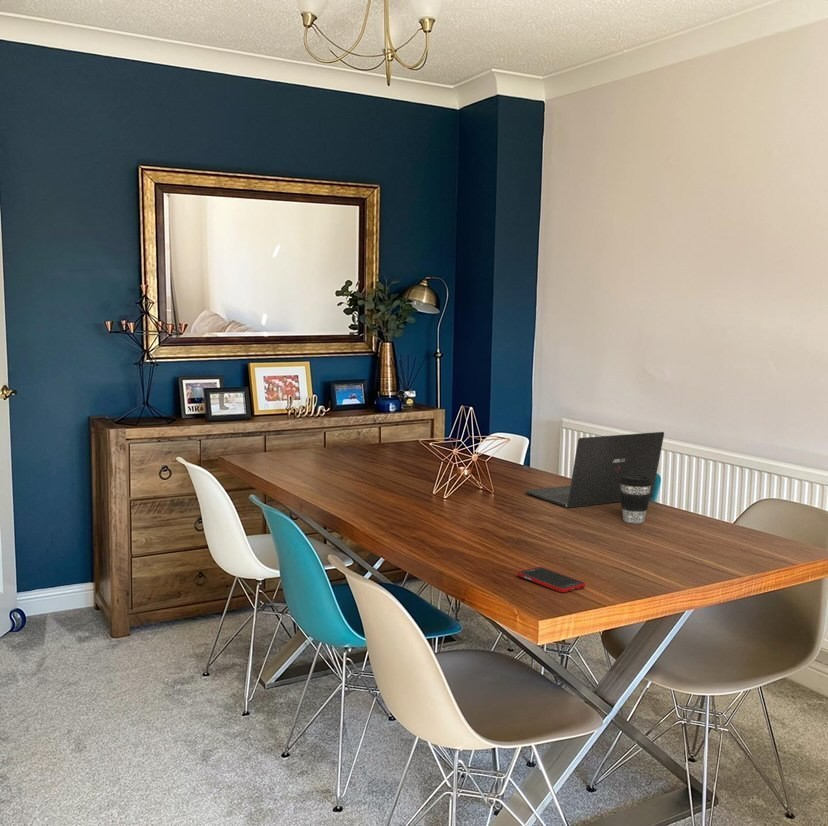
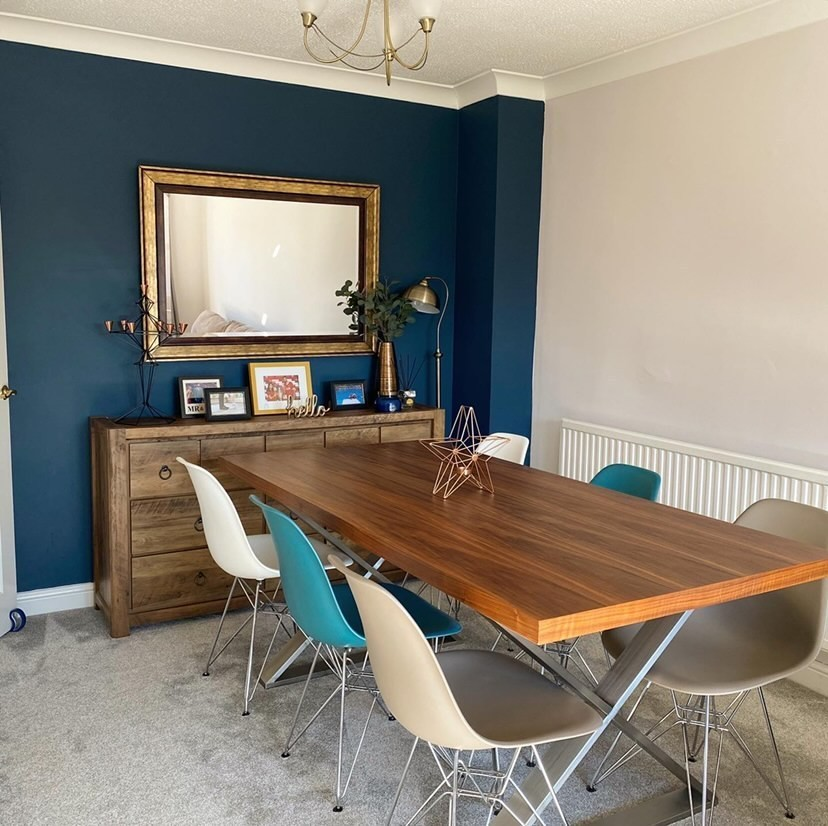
- laptop [524,431,665,509]
- coffee cup [619,475,652,524]
- cell phone [516,566,586,593]
